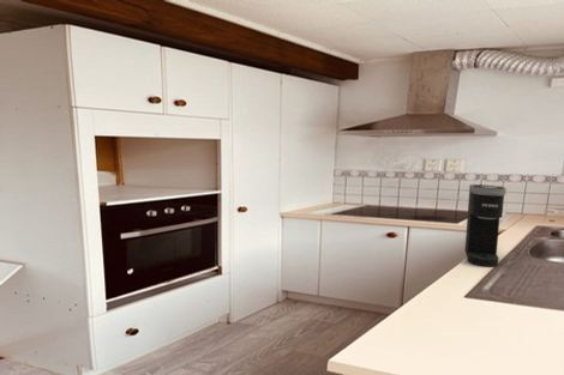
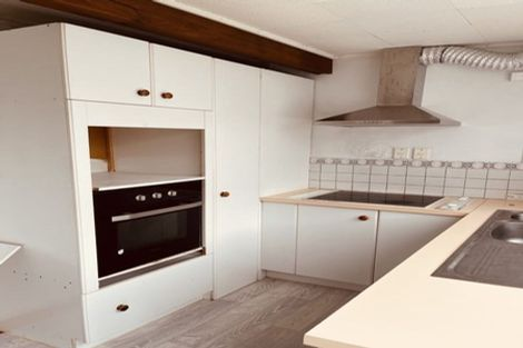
- coffee maker [464,183,508,268]
